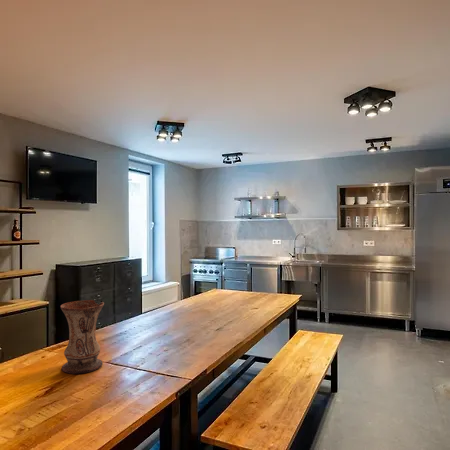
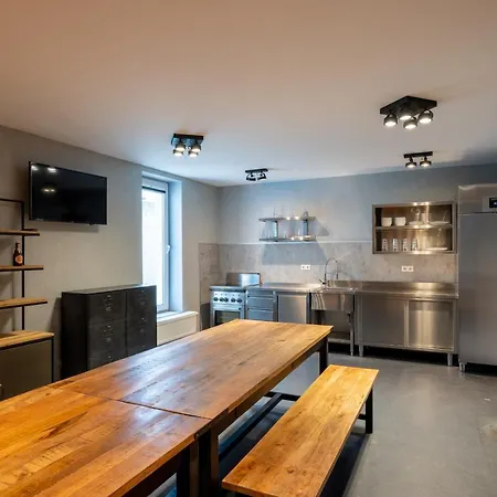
- vase [59,299,105,375]
